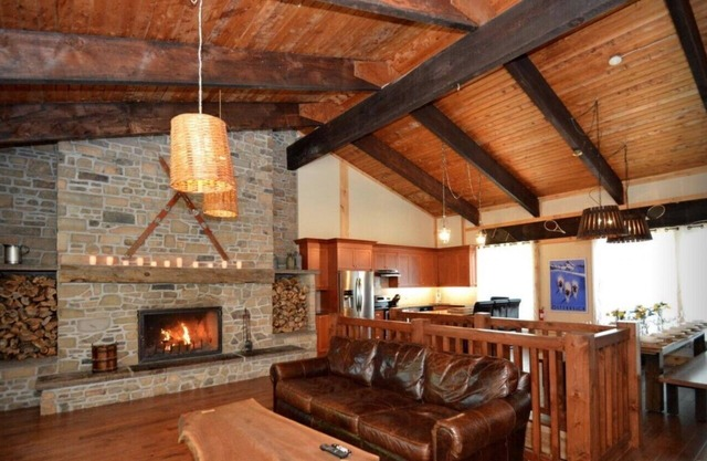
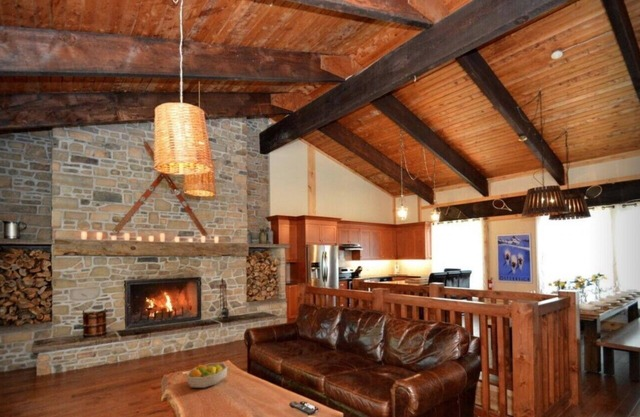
+ fruit bowl [186,362,229,389]
